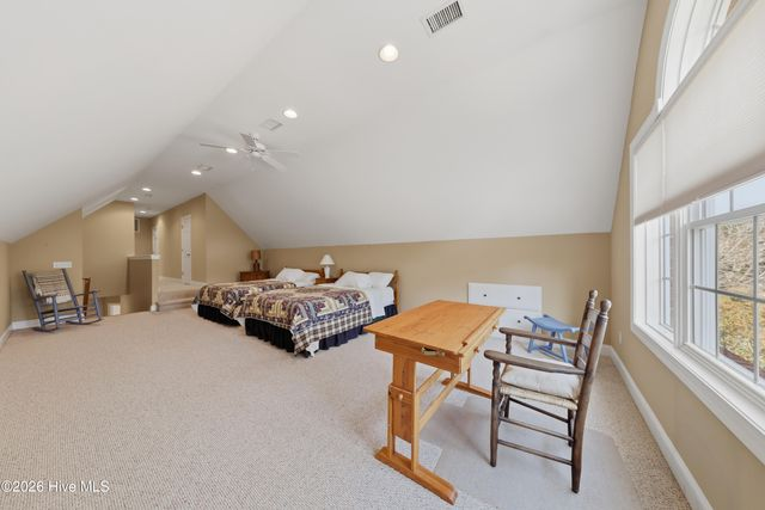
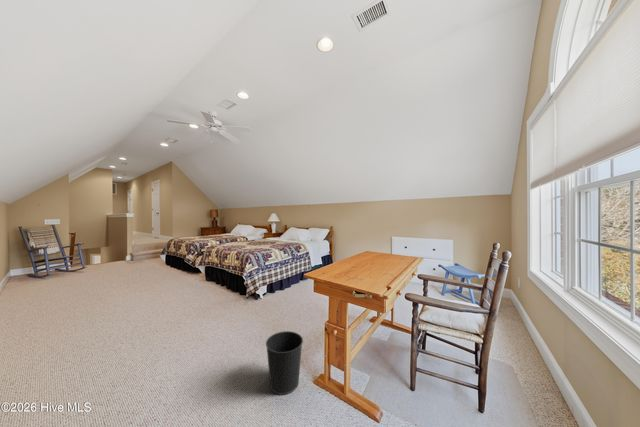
+ wastebasket [265,330,304,396]
